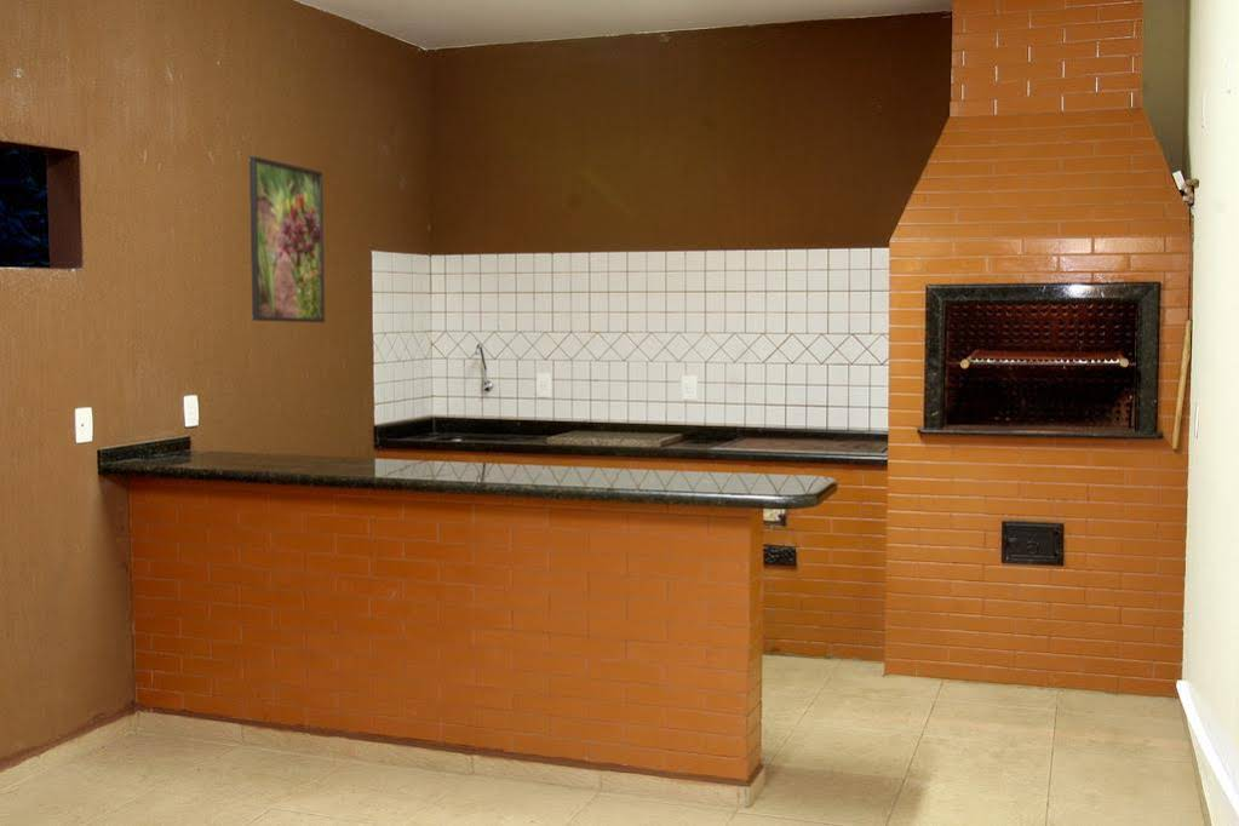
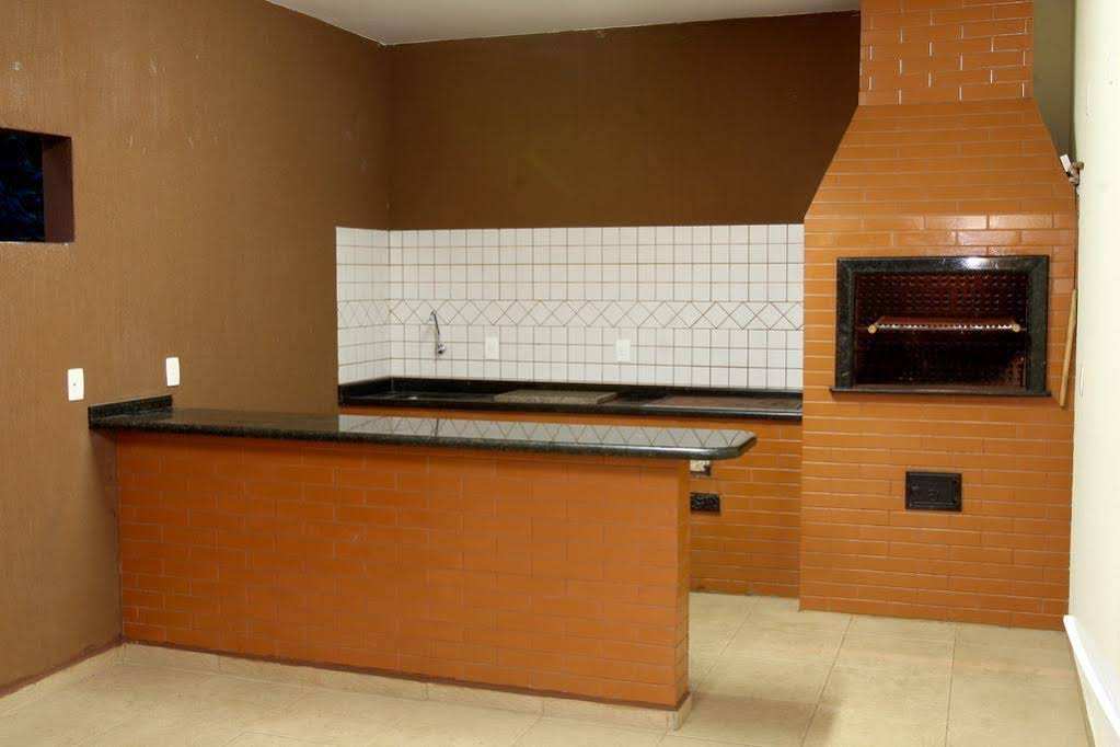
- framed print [248,155,326,323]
